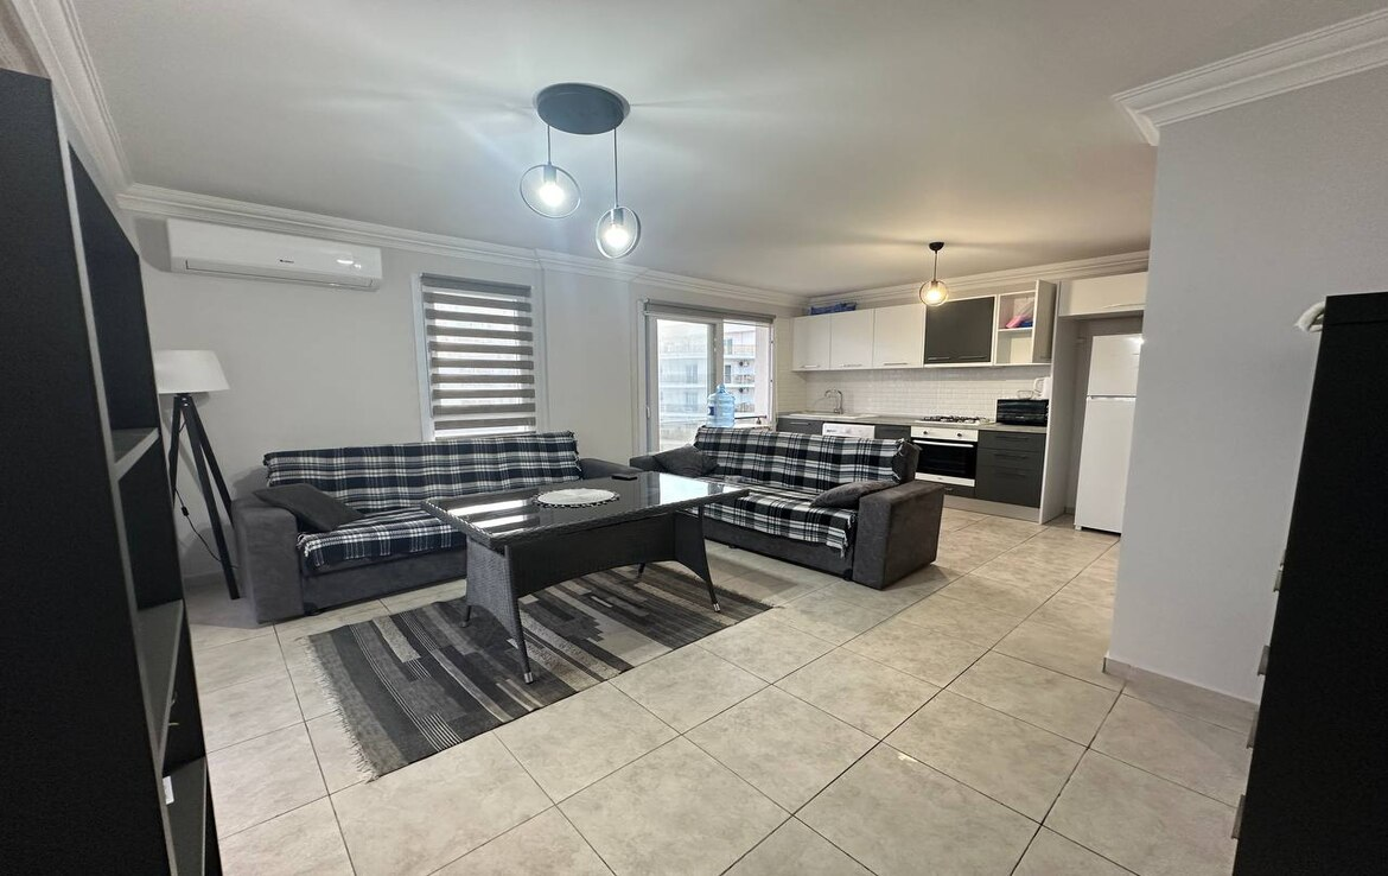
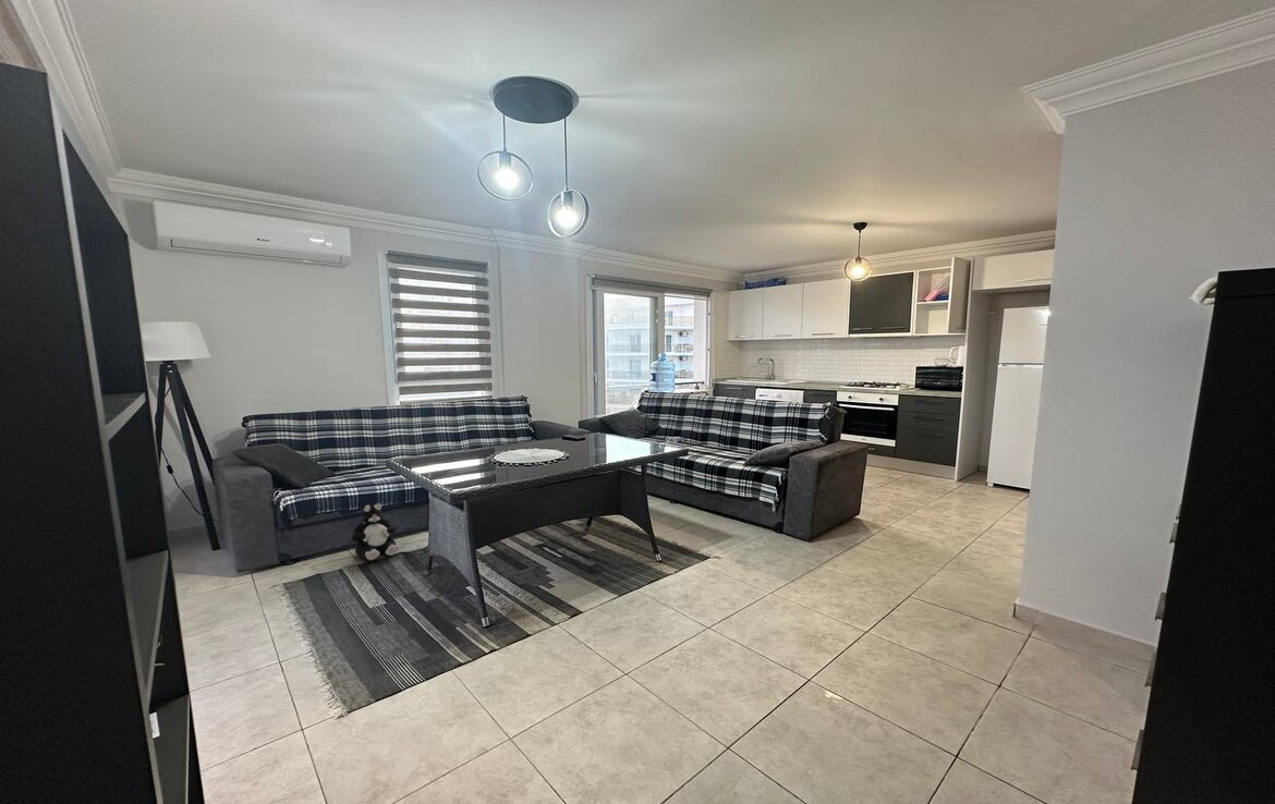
+ plush toy [351,502,401,561]
